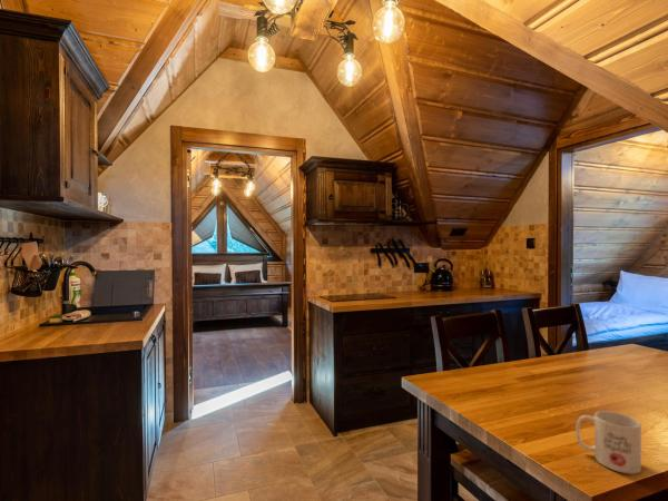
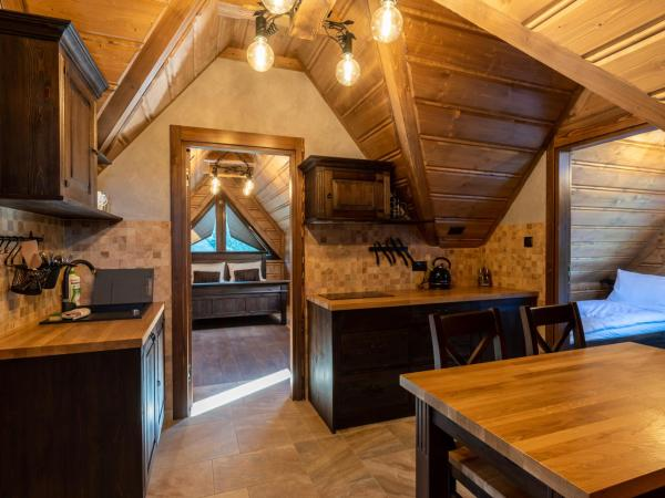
- mug [574,410,642,475]
